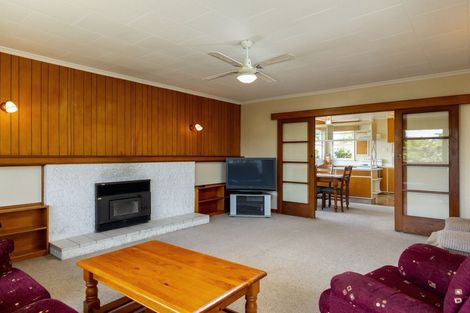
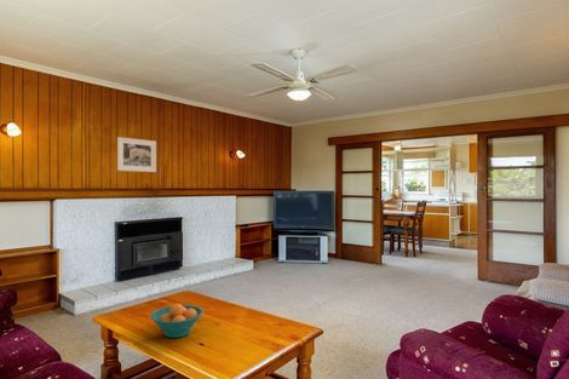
+ fruit bowl [149,303,205,339]
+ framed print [116,136,157,173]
